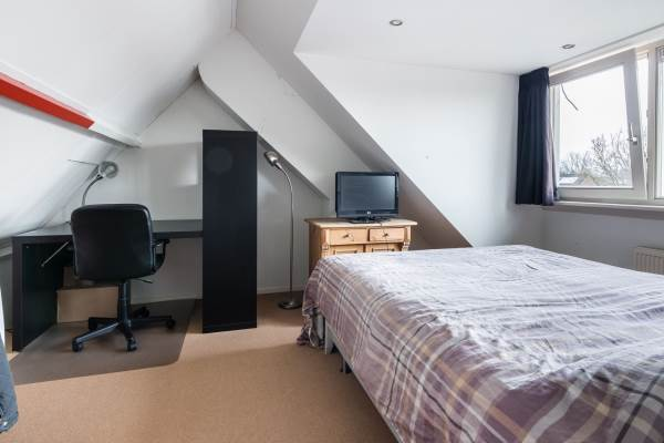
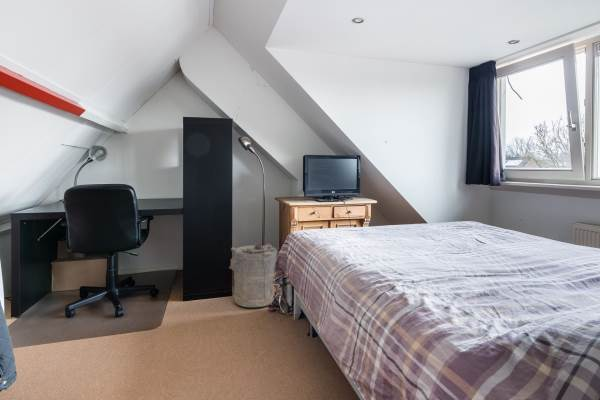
+ laundry hamper [228,243,278,308]
